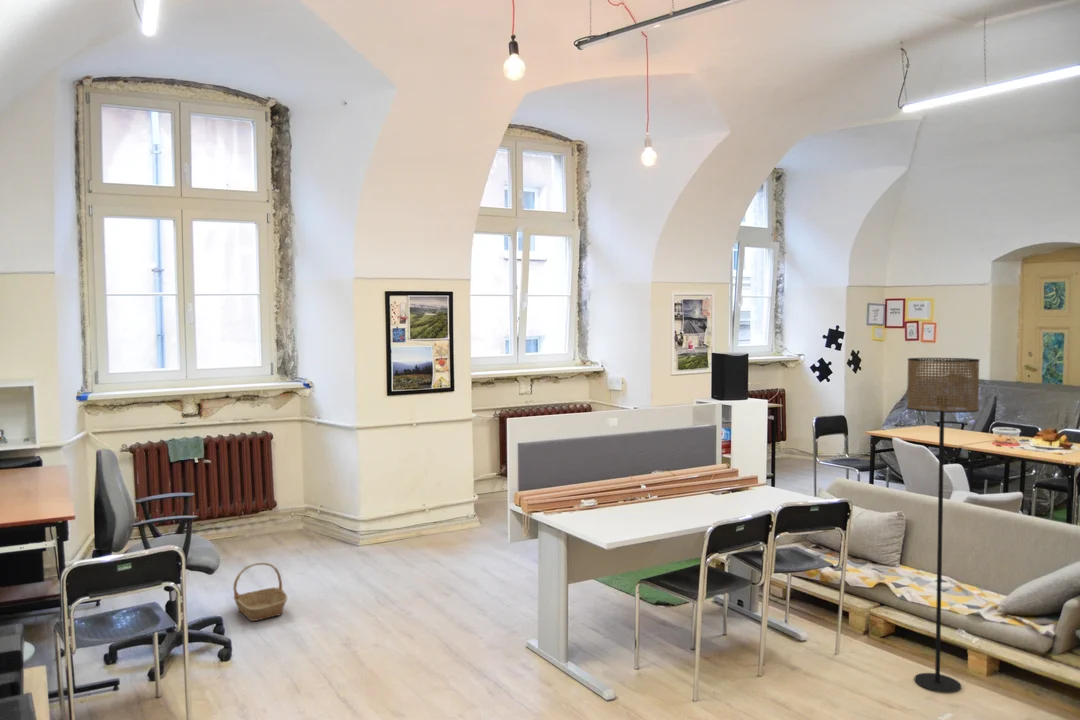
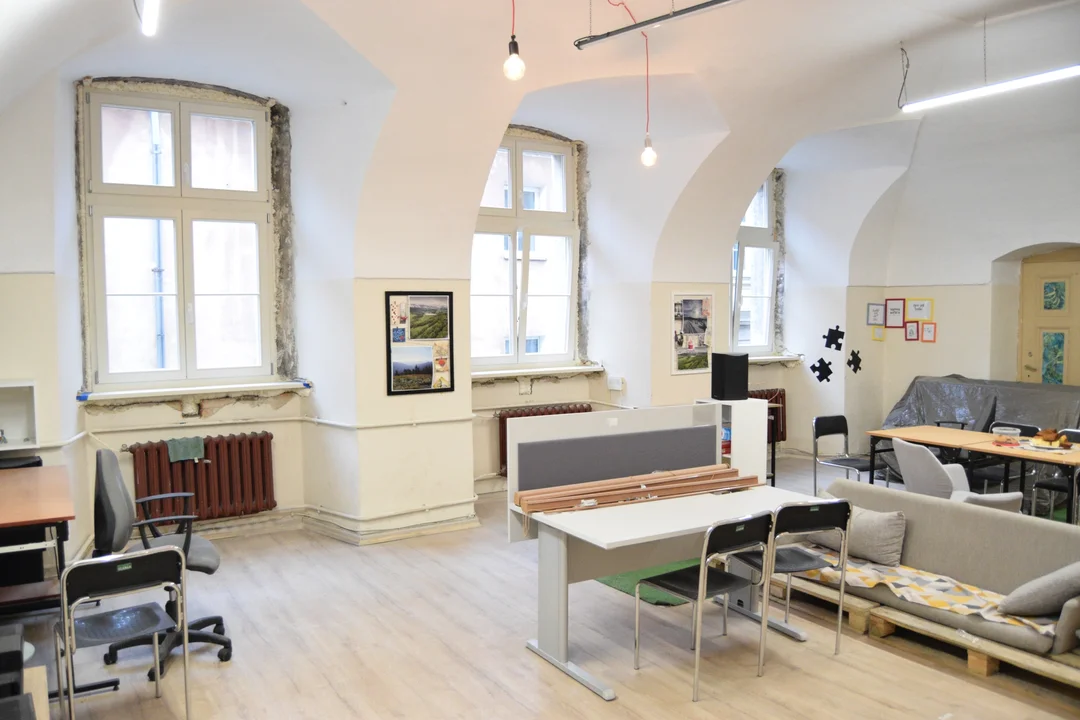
- basket [232,562,289,622]
- floor lamp [906,357,981,693]
